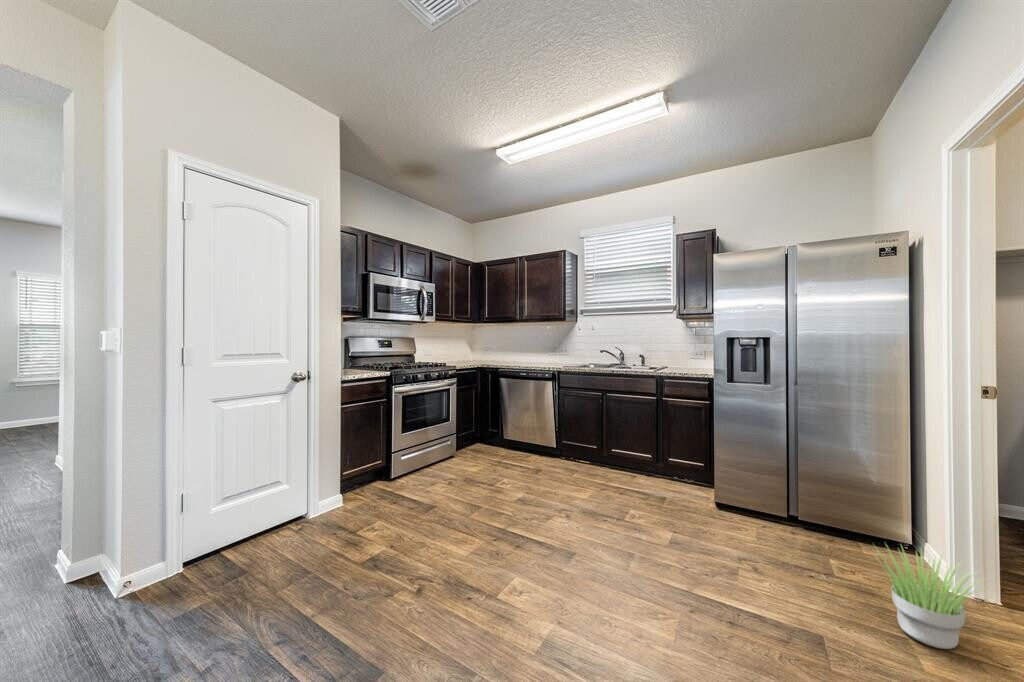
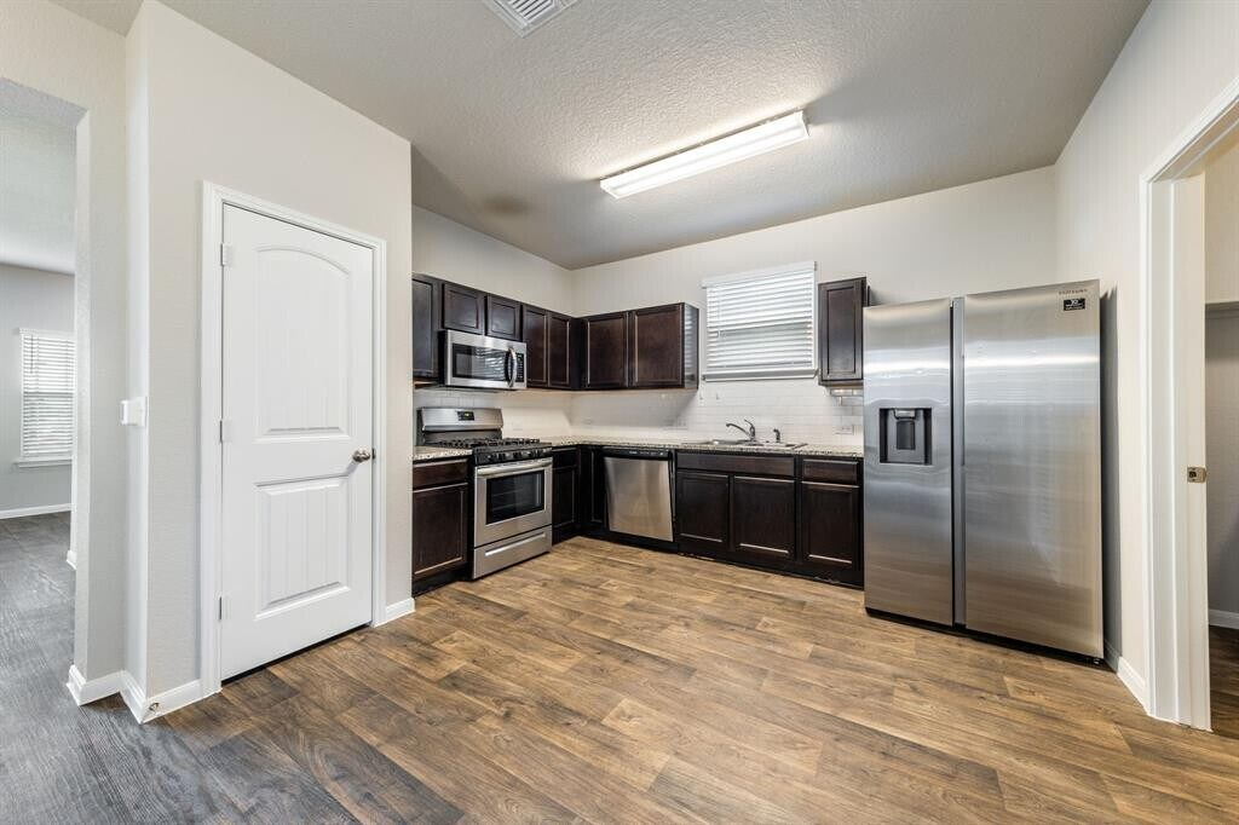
- potted plant [871,542,989,650]
